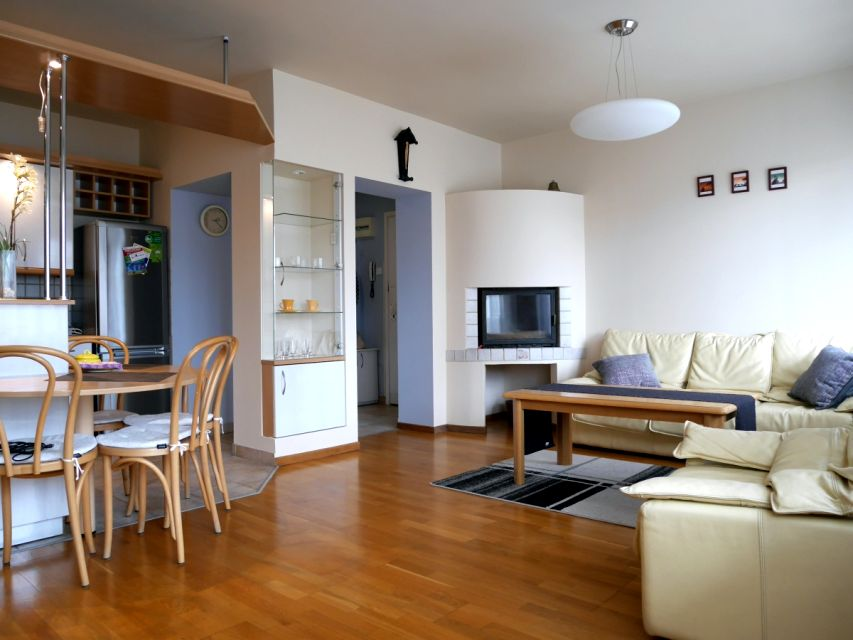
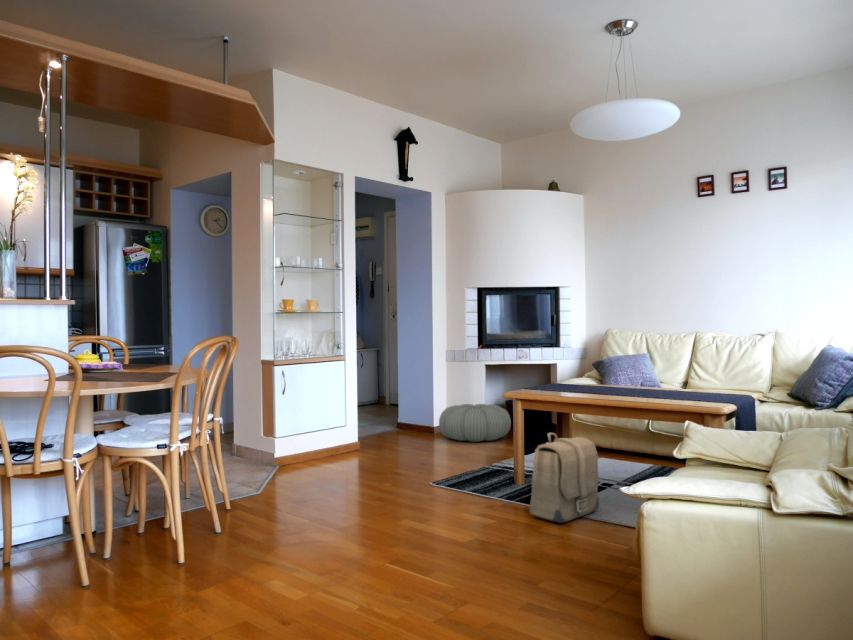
+ backpack [529,432,600,524]
+ pouf [438,403,512,443]
